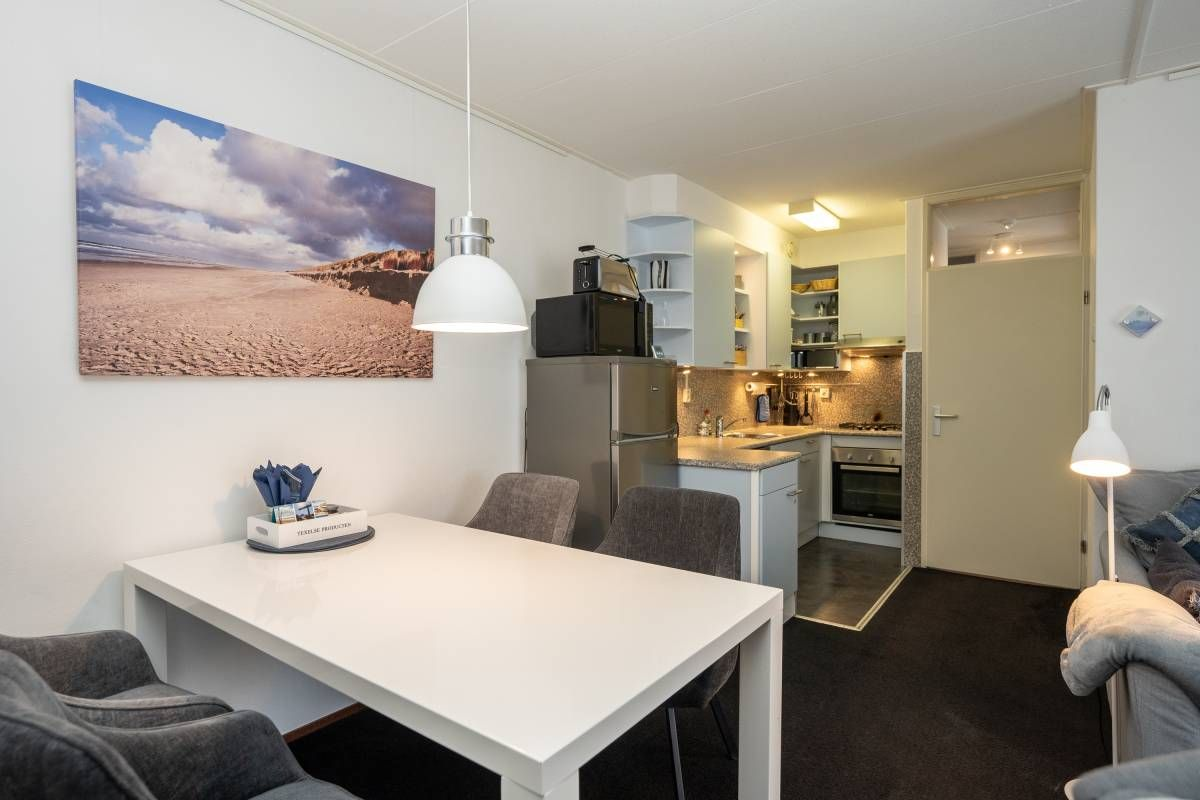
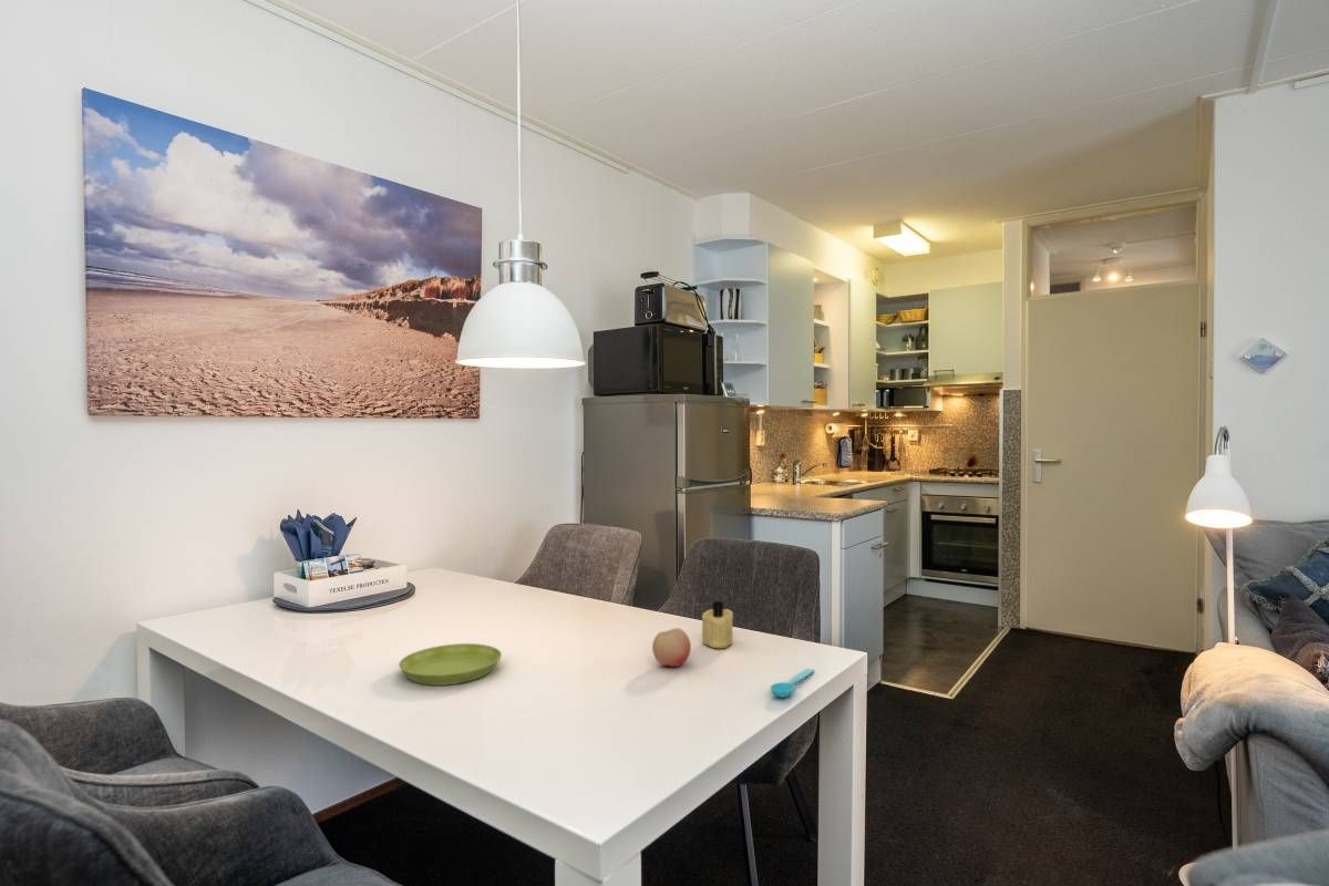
+ saucer [398,642,503,687]
+ spoon [770,667,816,699]
+ candle [701,600,734,650]
+ fruit [651,627,692,668]
